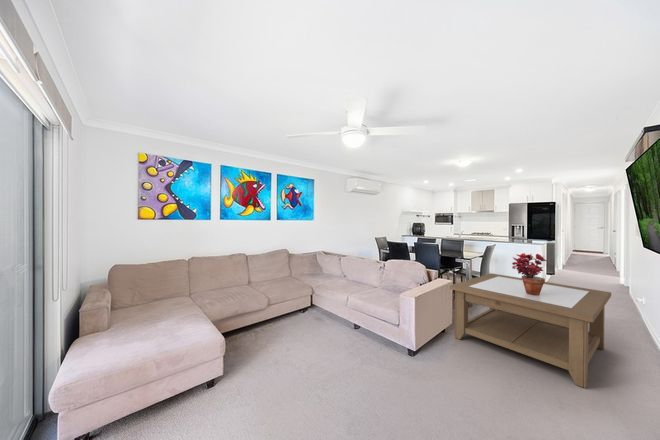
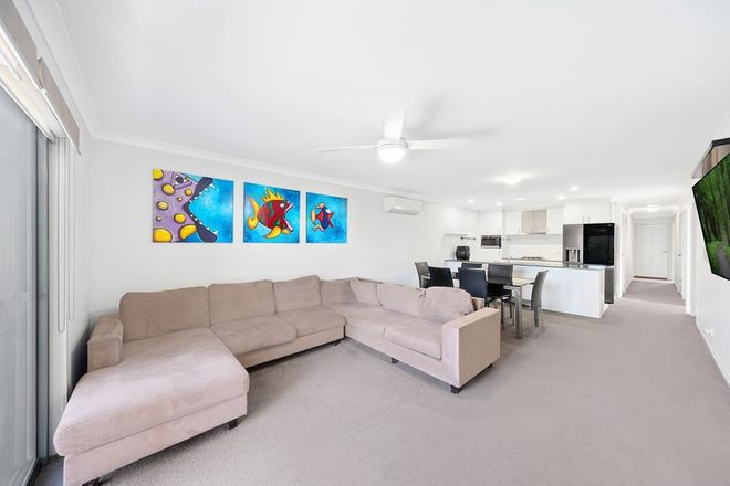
- coffee table [448,272,612,389]
- potted plant [511,252,550,296]
